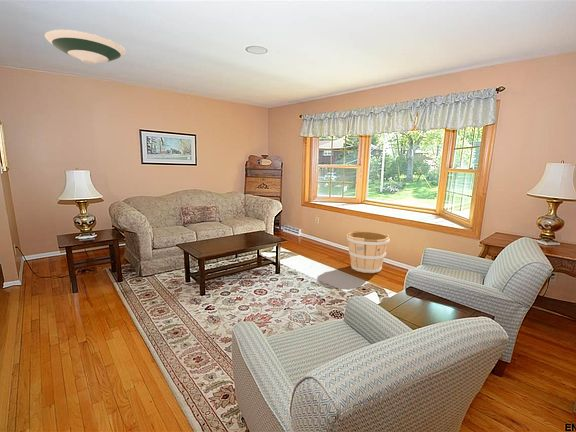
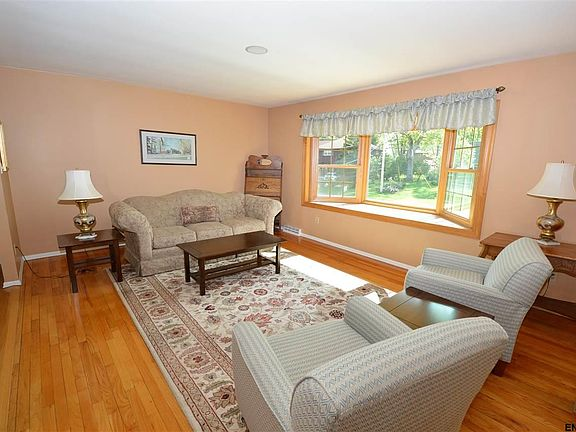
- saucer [44,28,127,65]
- wooden bucket [346,229,391,274]
